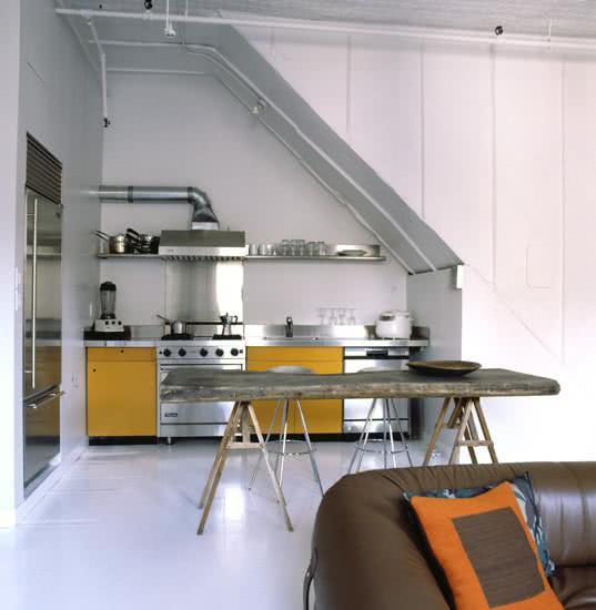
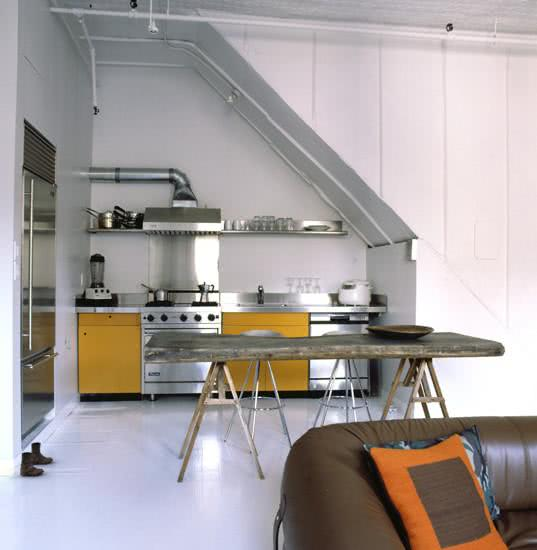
+ boots [19,441,54,477]
